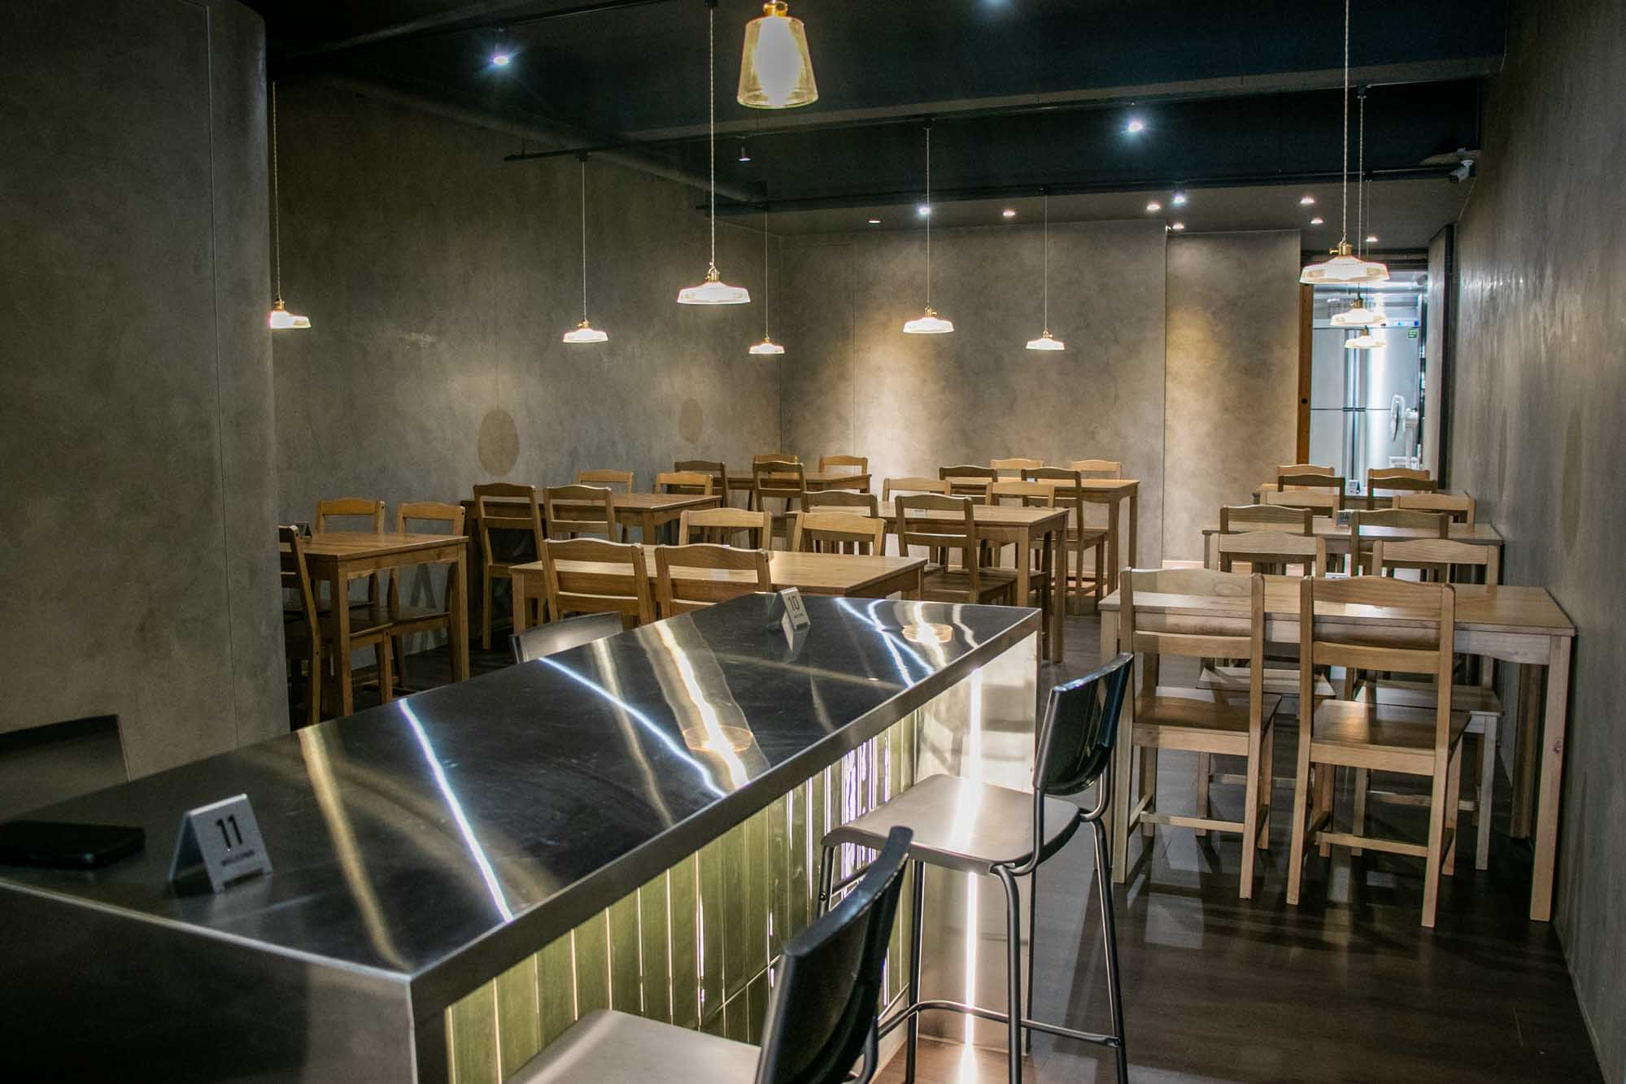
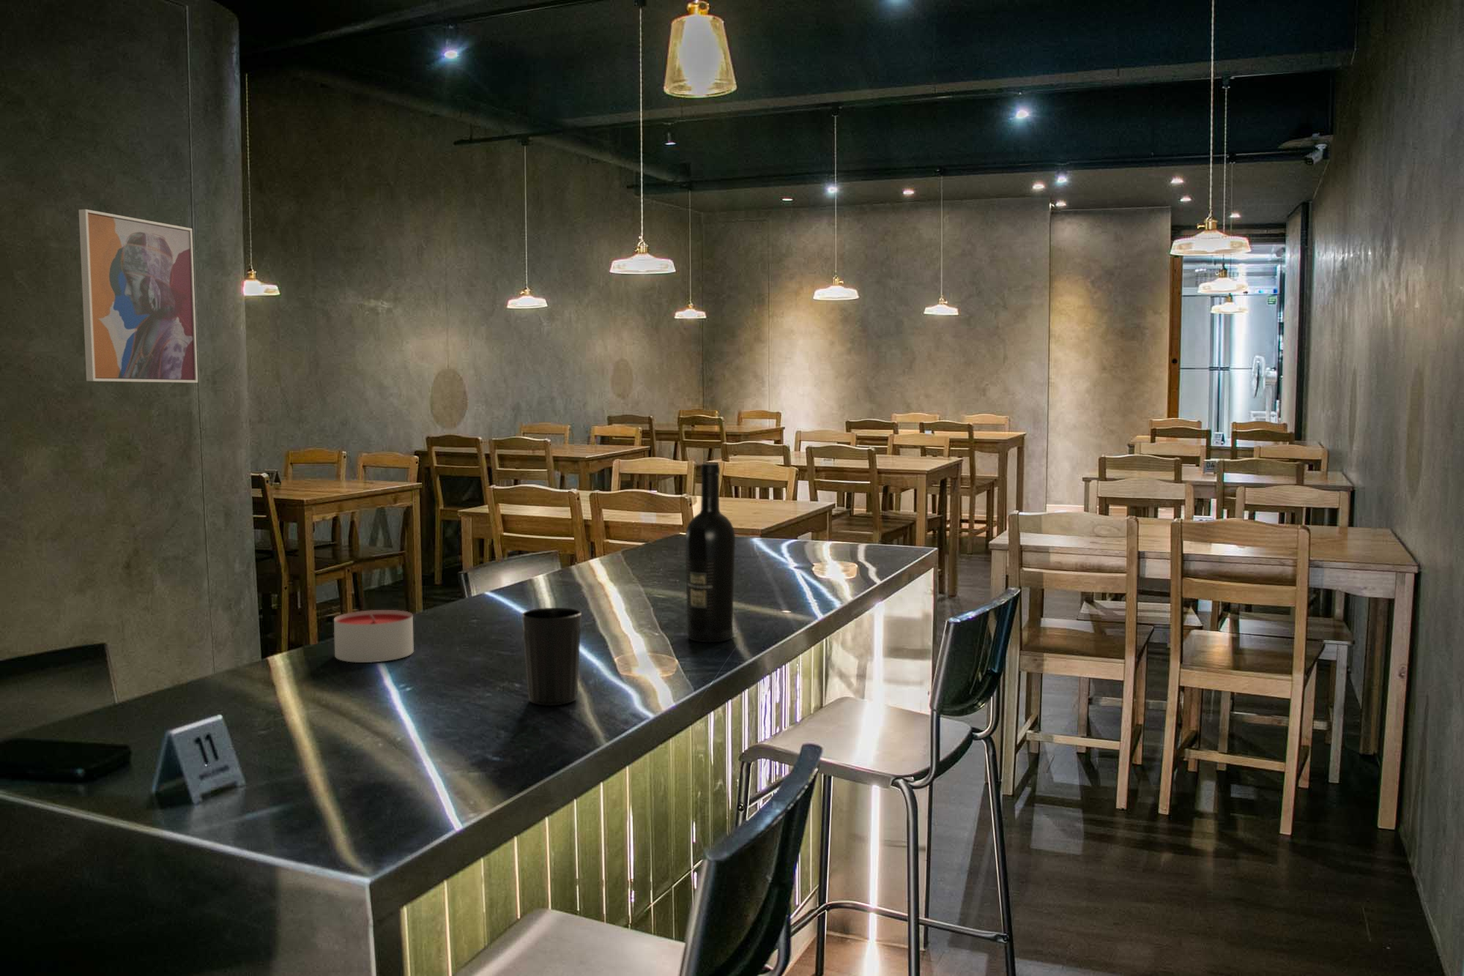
+ candle [333,609,415,663]
+ wine bottle [684,463,736,643]
+ cup [521,607,583,707]
+ wall art [78,209,198,383]
